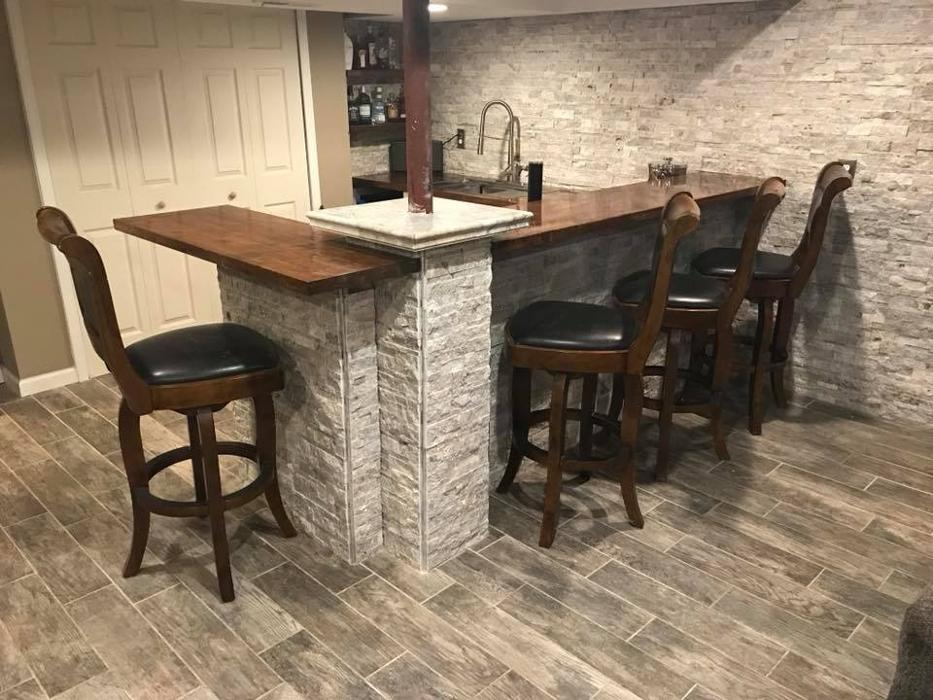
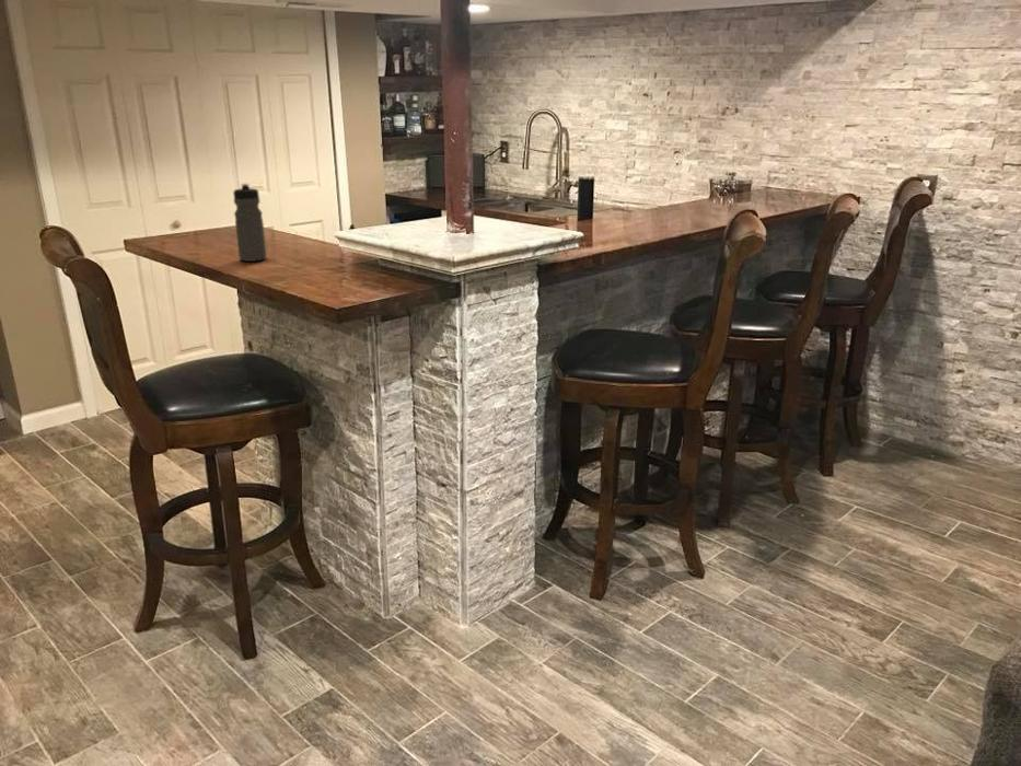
+ water bottle [232,183,268,263]
